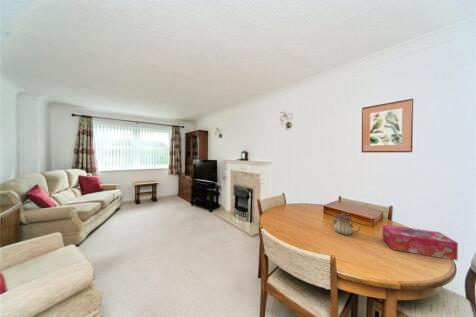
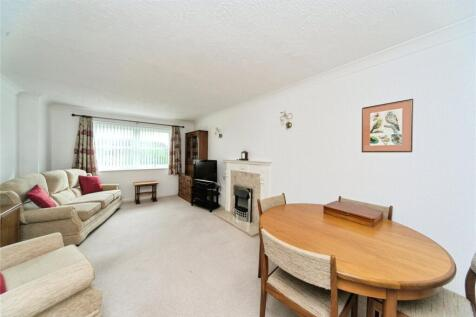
- teapot [329,211,362,236]
- tissue box [381,224,459,261]
